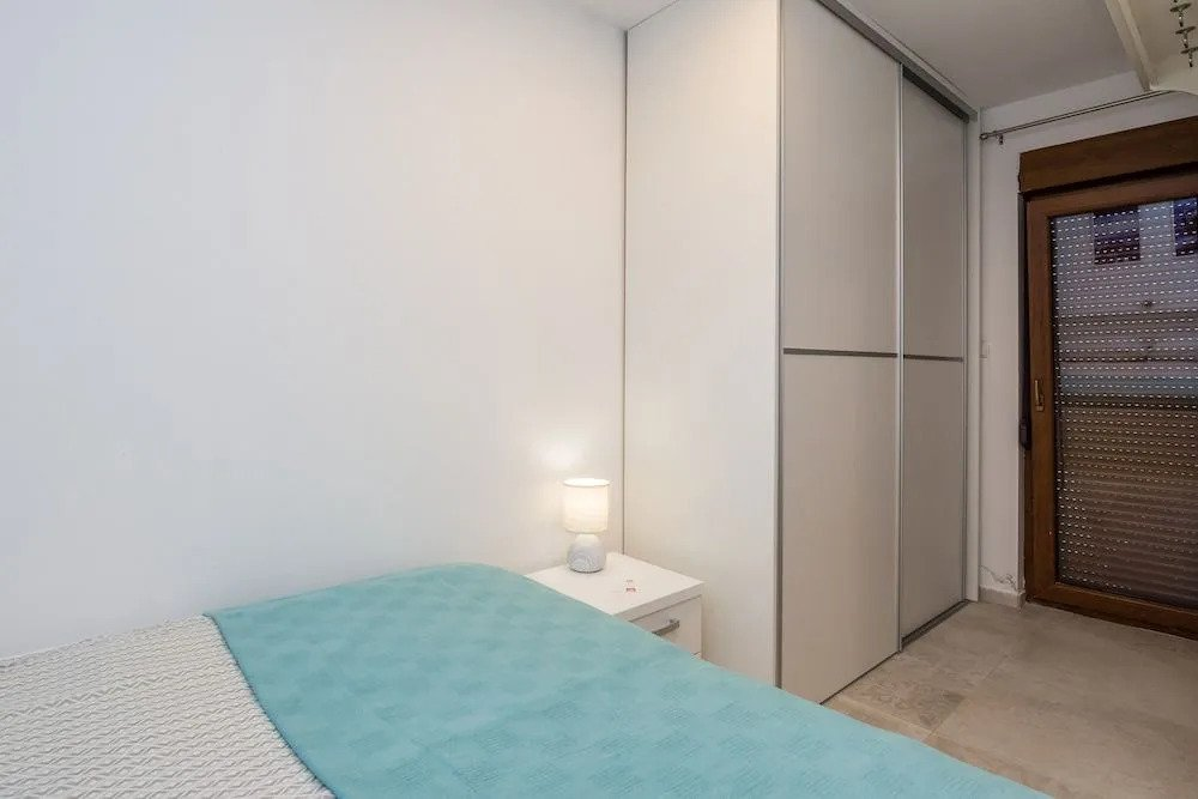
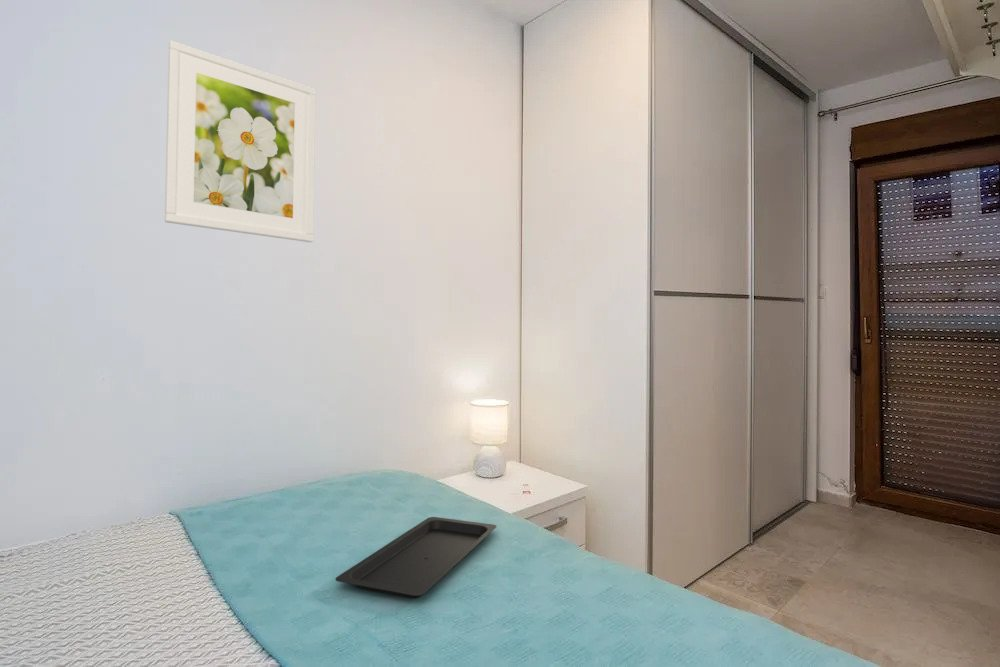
+ serving tray [335,516,498,598]
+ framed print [164,39,317,243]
